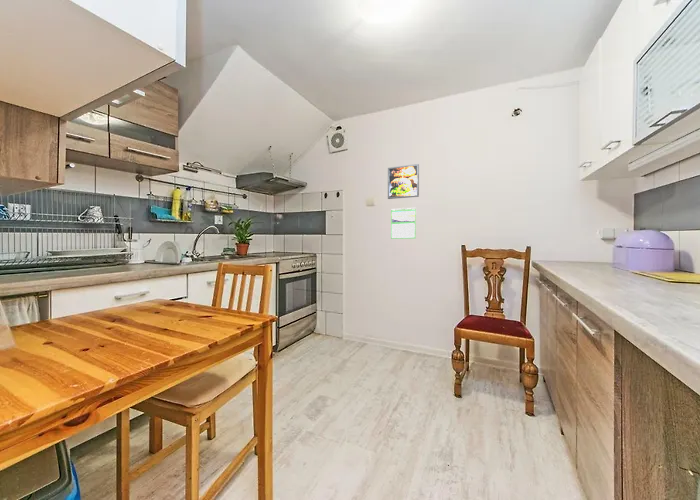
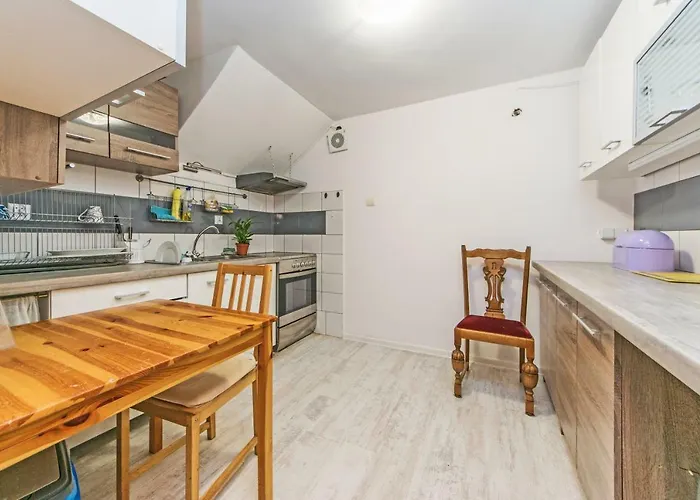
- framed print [387,163,420,200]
- calendar [390,207,417,240]
